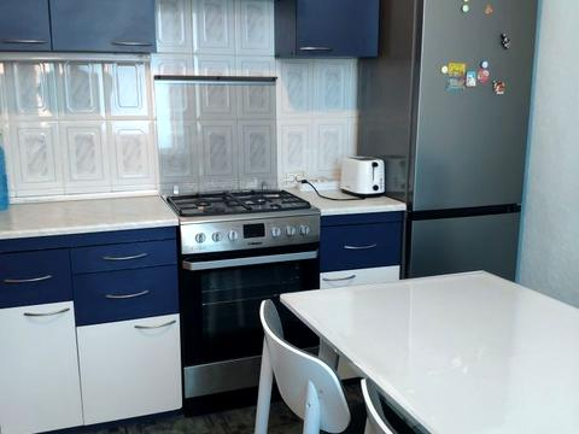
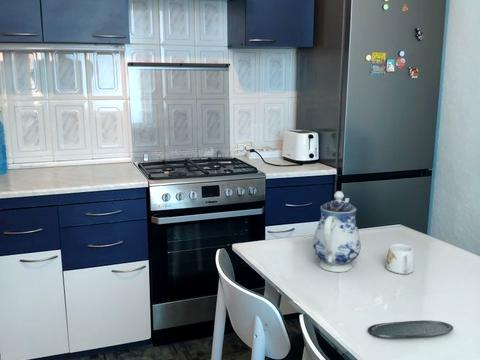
+ oval tray [367,319,454,339]
+ mug [385,243,415,275]
+ teapot [312,190,362,273]
